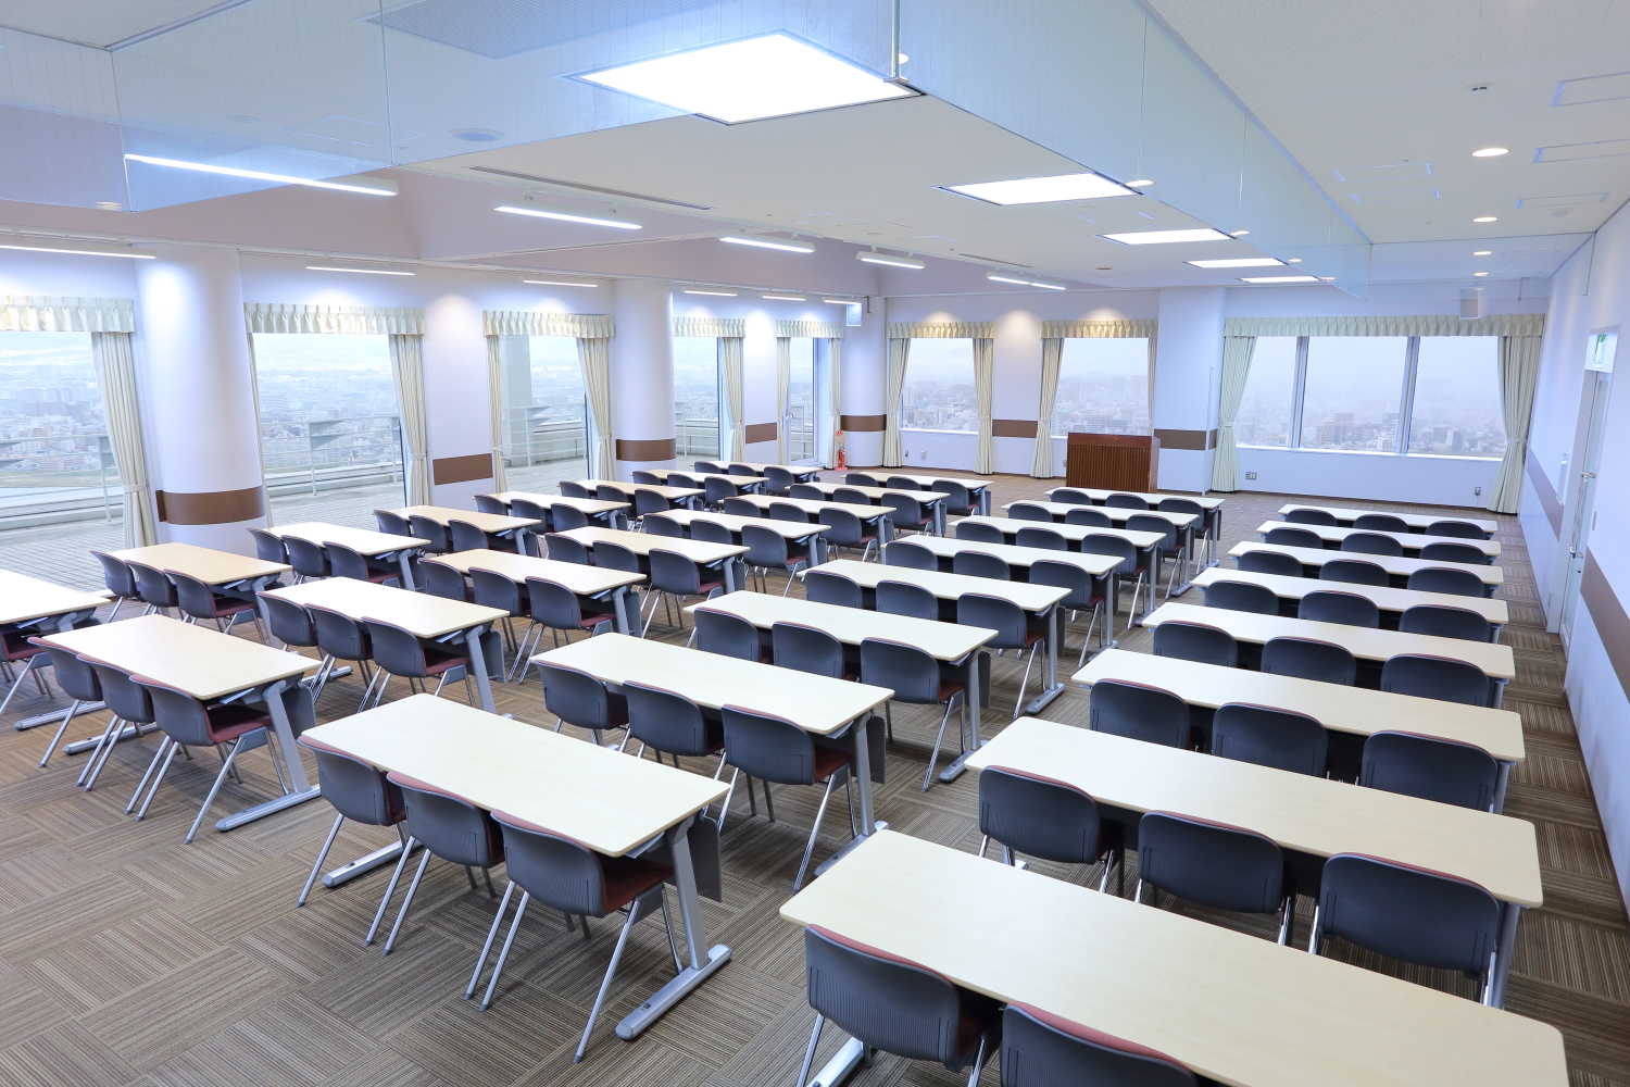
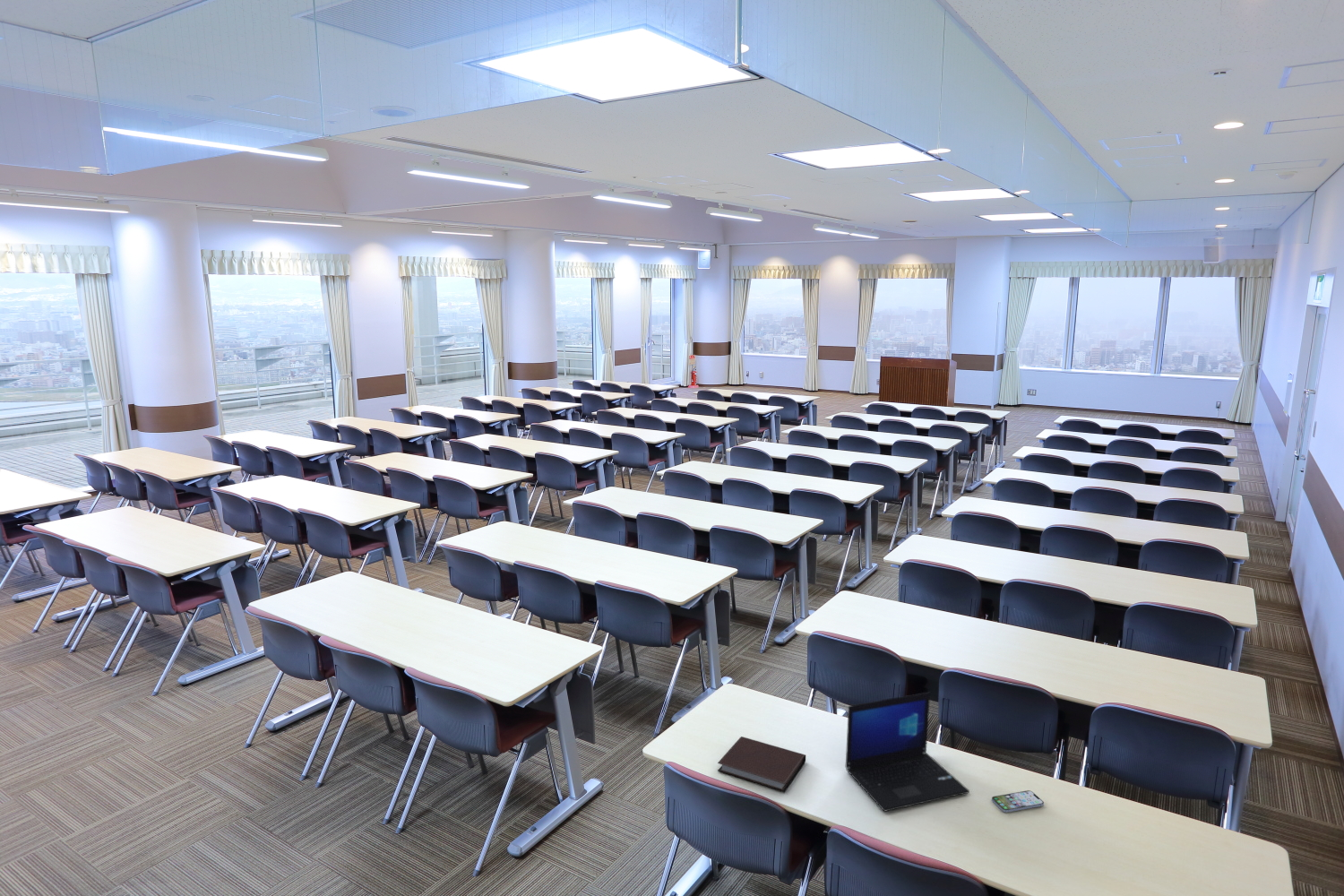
+ notebook [717,736,806,793]
+ smartphone [991,789,1045,814]
+ laptop [845,692,970,813]
